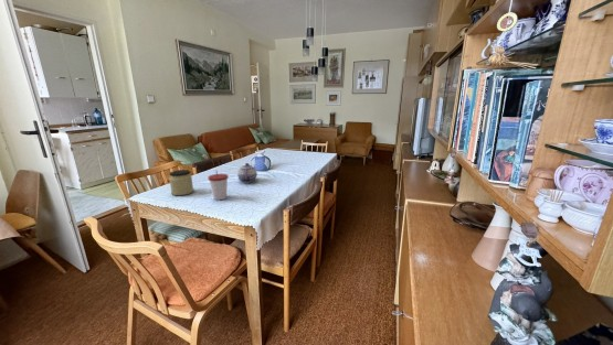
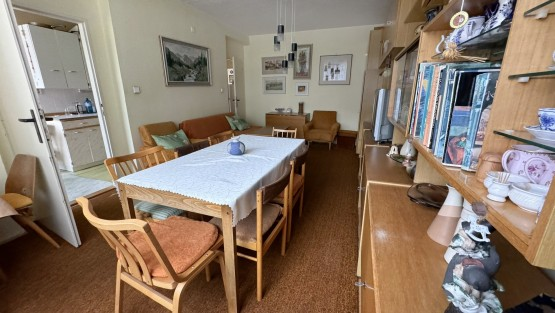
- jar [168,169,194,196]
- cup [208,170,230,201]
- teapot [236,162,258,184]
